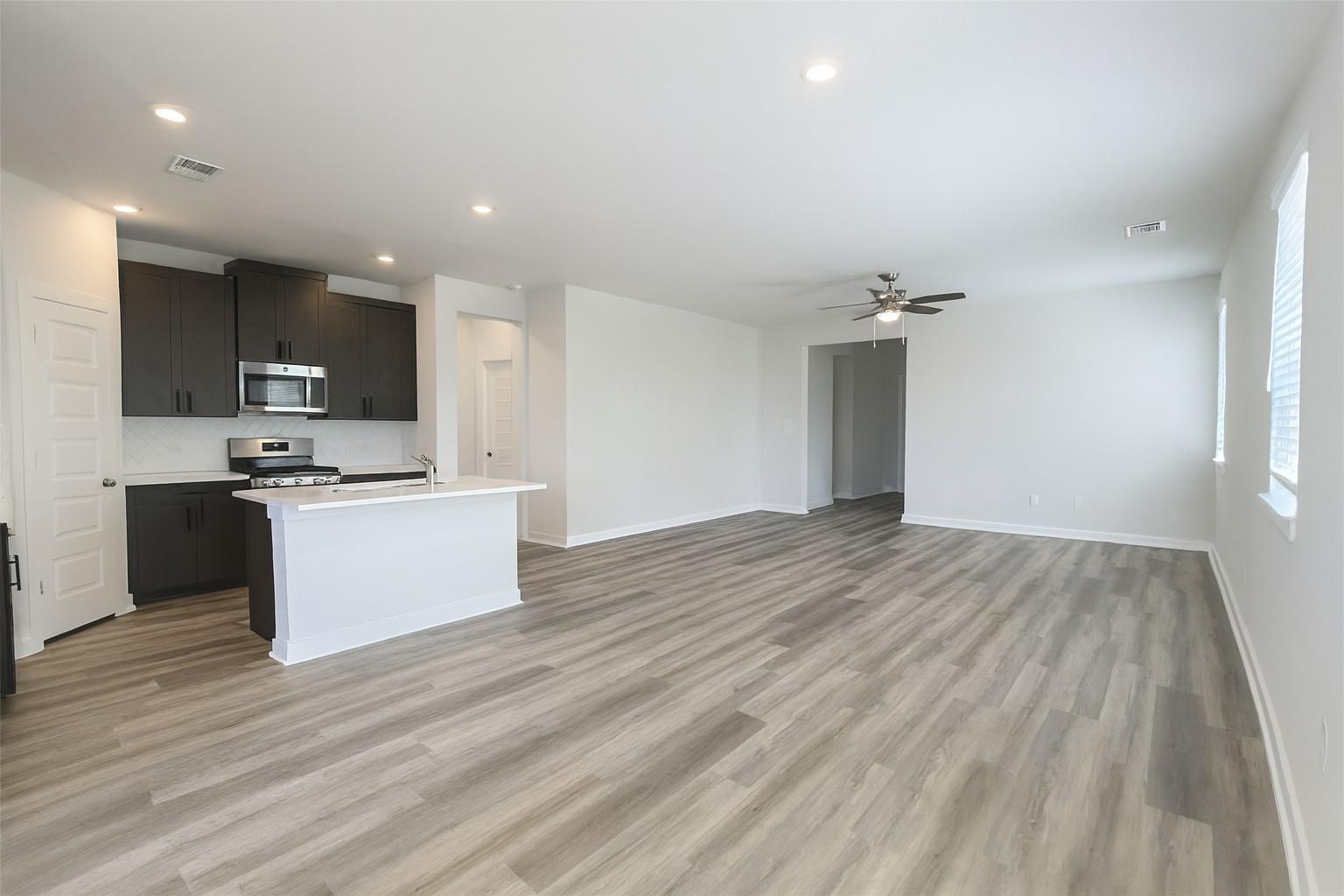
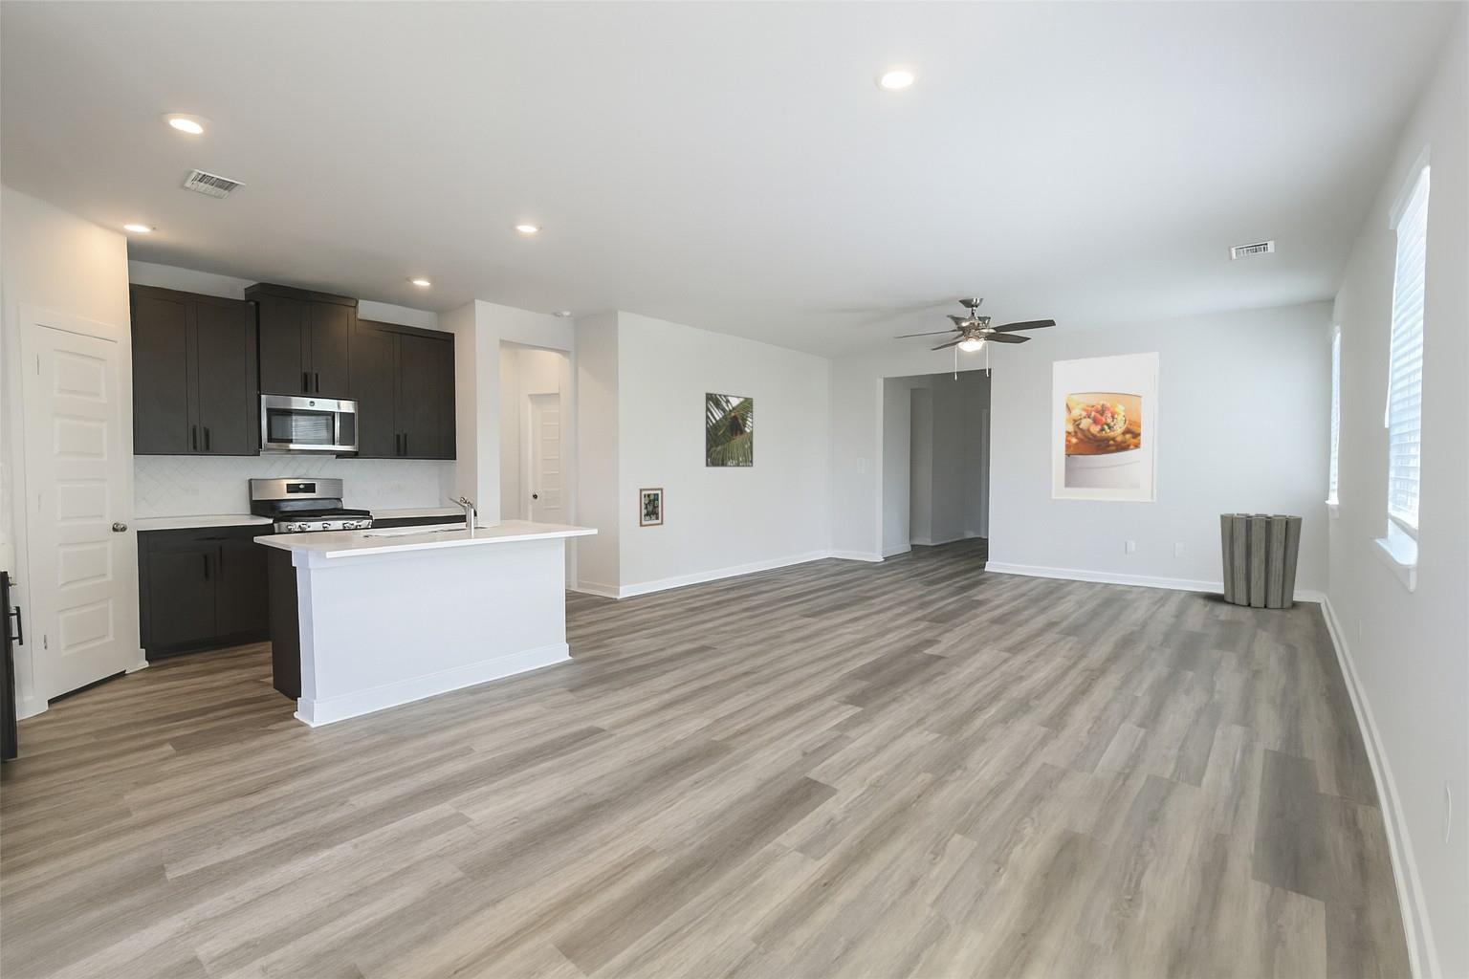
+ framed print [1050,351,1160,504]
+ wall art [638,486,663,528]
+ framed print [705,392,754,468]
+ trash can [1220,512,1303,609]
